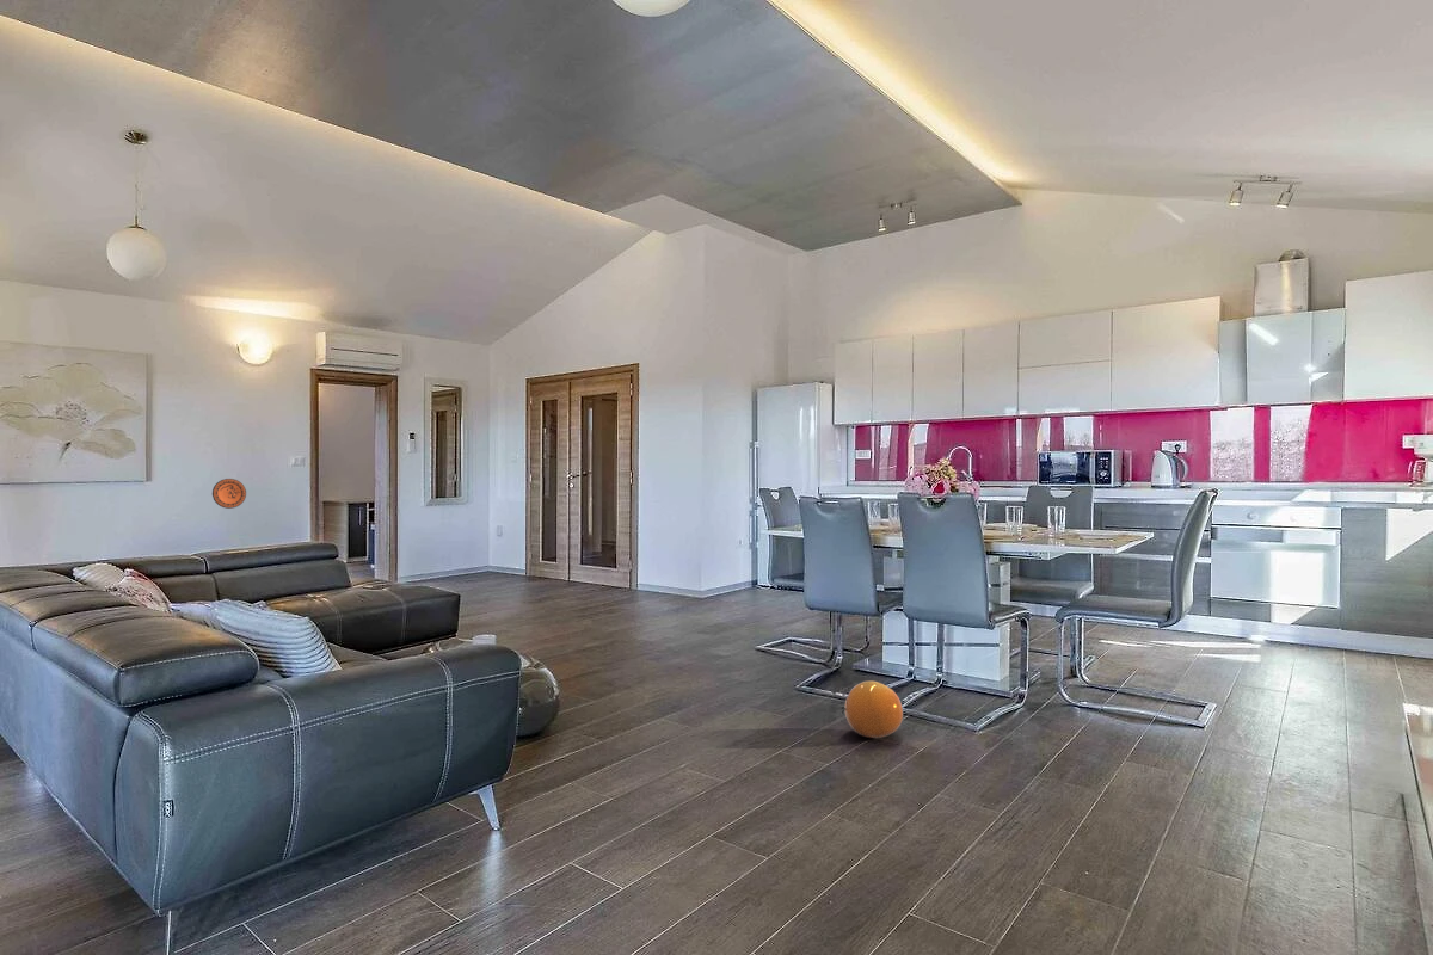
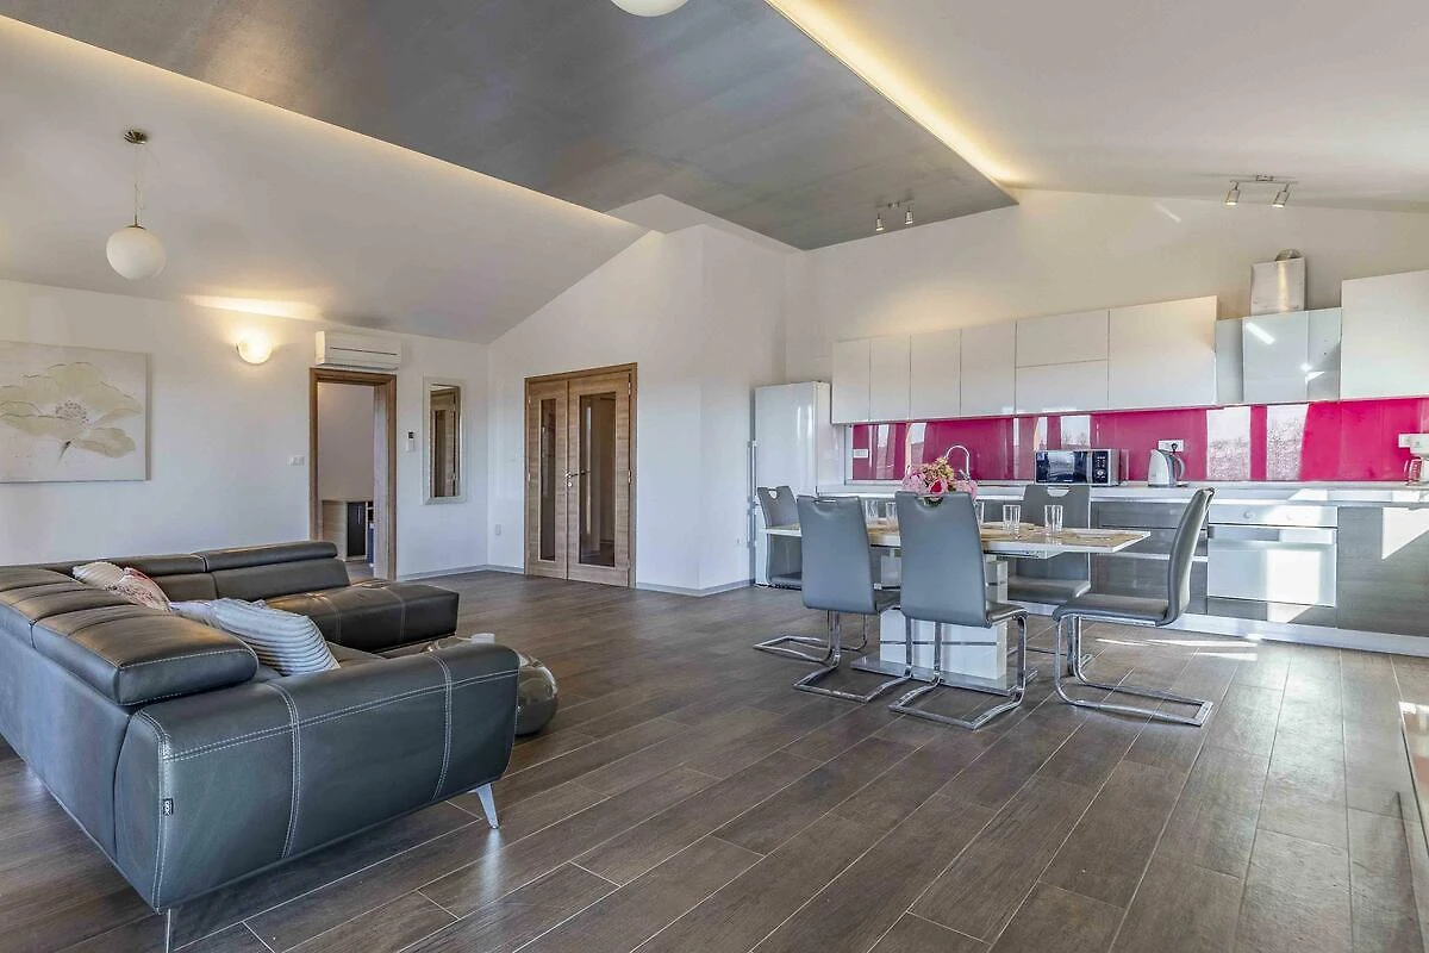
- decorative plate [211,478,247,510]
- ball [841,679,904,739]
